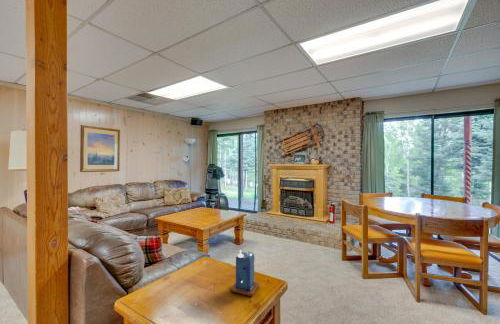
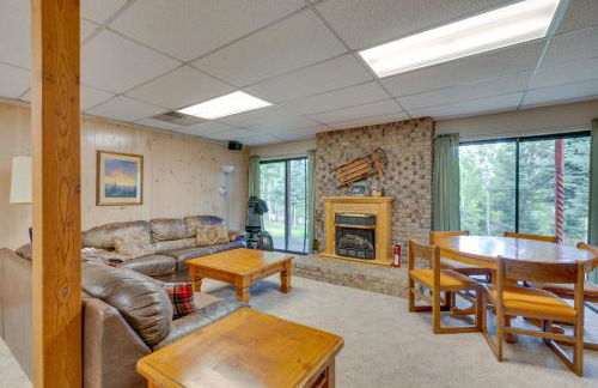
- candle [229,249,260,298]
